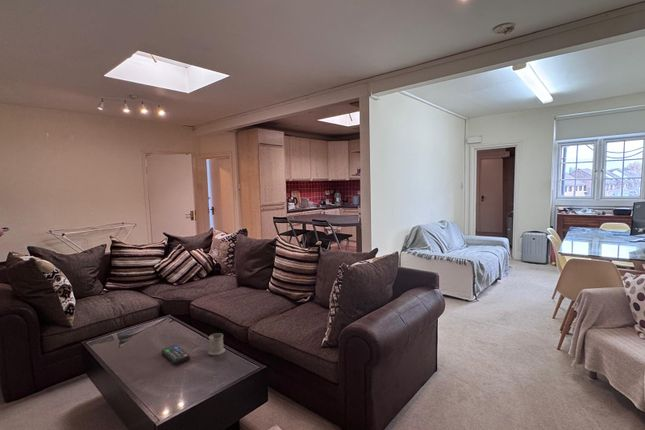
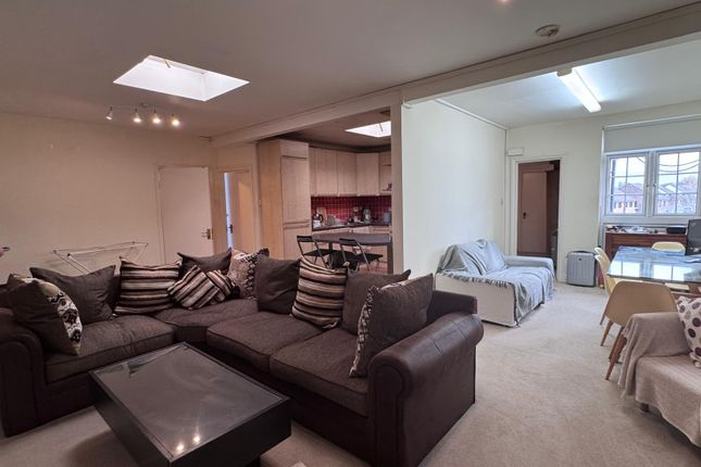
- mug [207,332,226,356]
- remote control [161,344,191,365]
